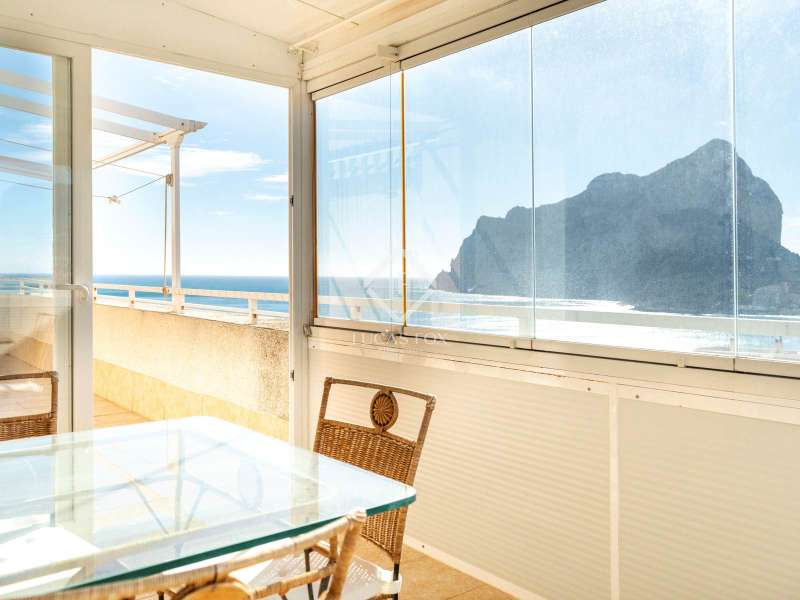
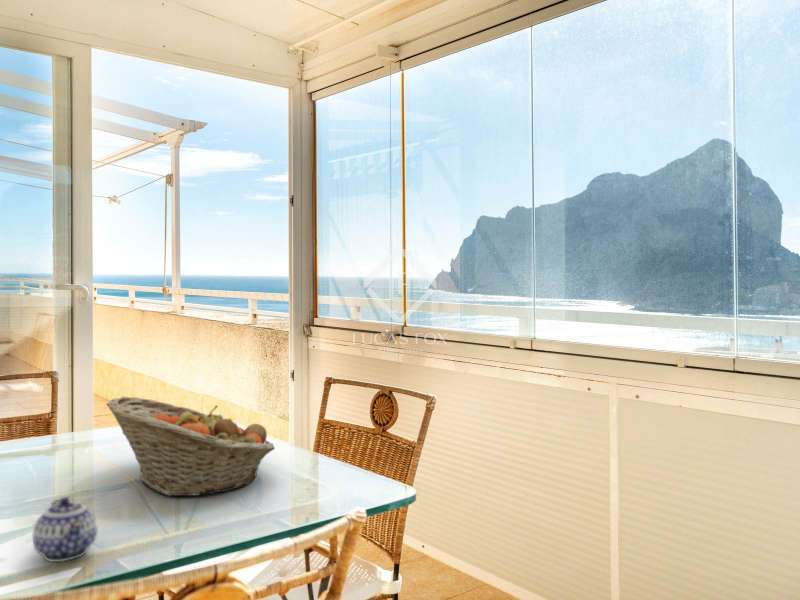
+ teapot [32,496,98,563]
+ fruit basket [105,396,276,497]
